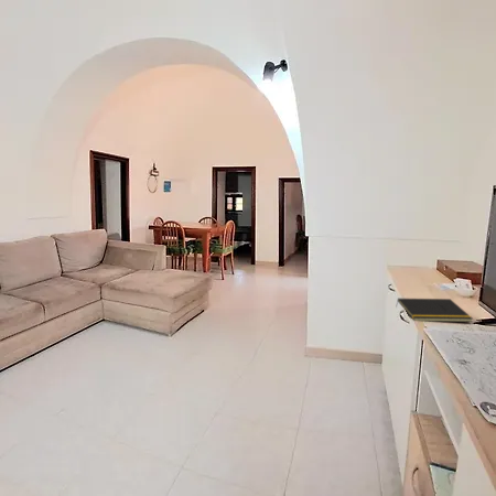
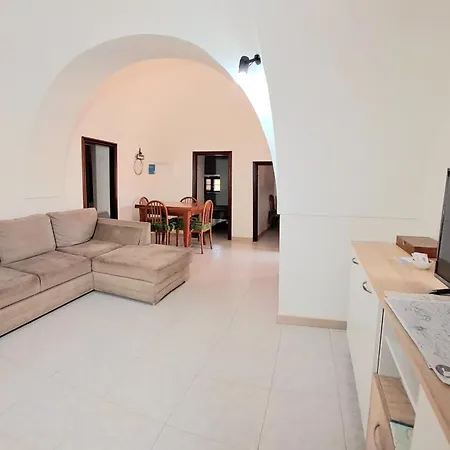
- notepad [395,298,474,323]
